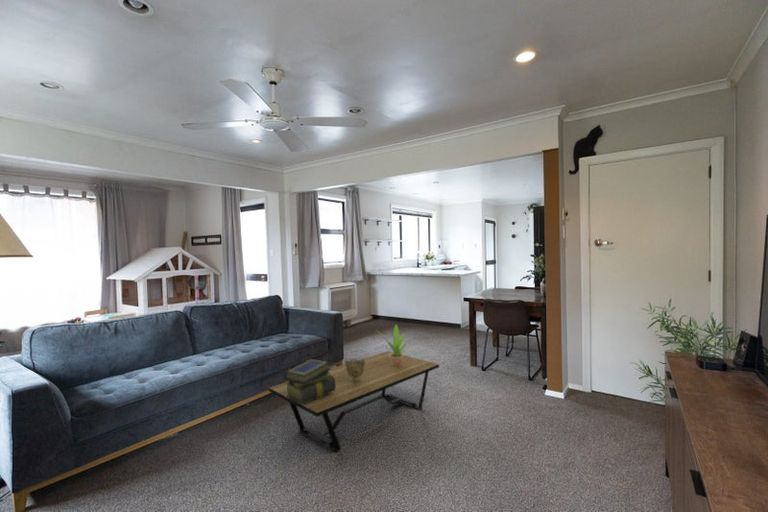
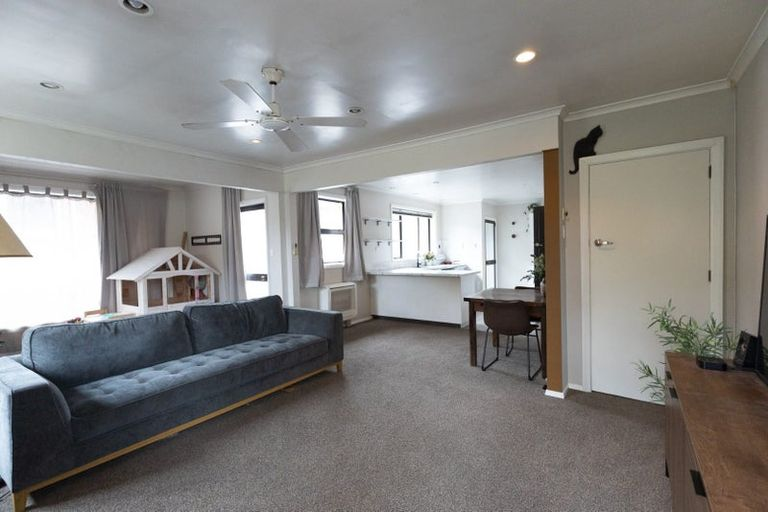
- decorative bowl [344,357,365,381]
- stack of books [283,358,336,405]
- coffee table [268,350,440,453]
- potted plant [376,324,413,367]
